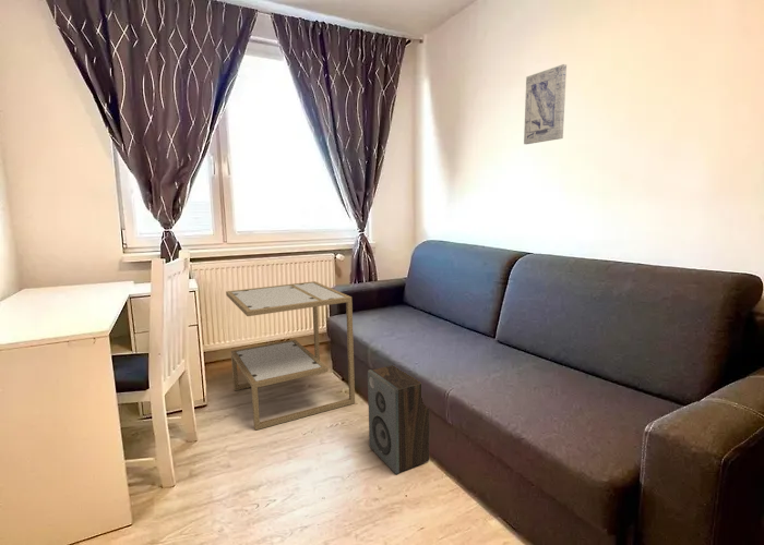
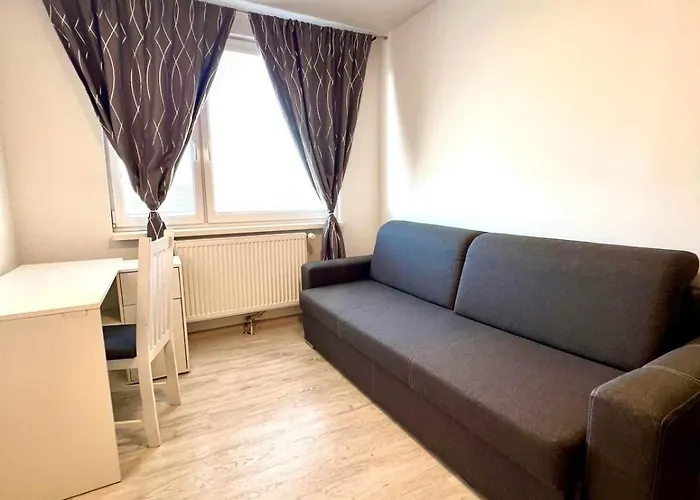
- wall art [523,63,568,145]
- speaker [367,364,430,475]
- side table [225,280,356,432]
